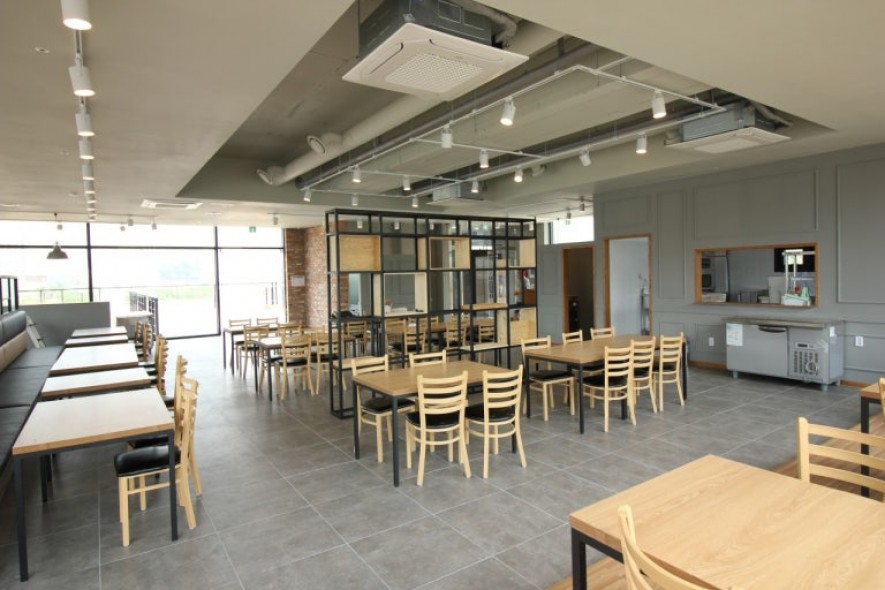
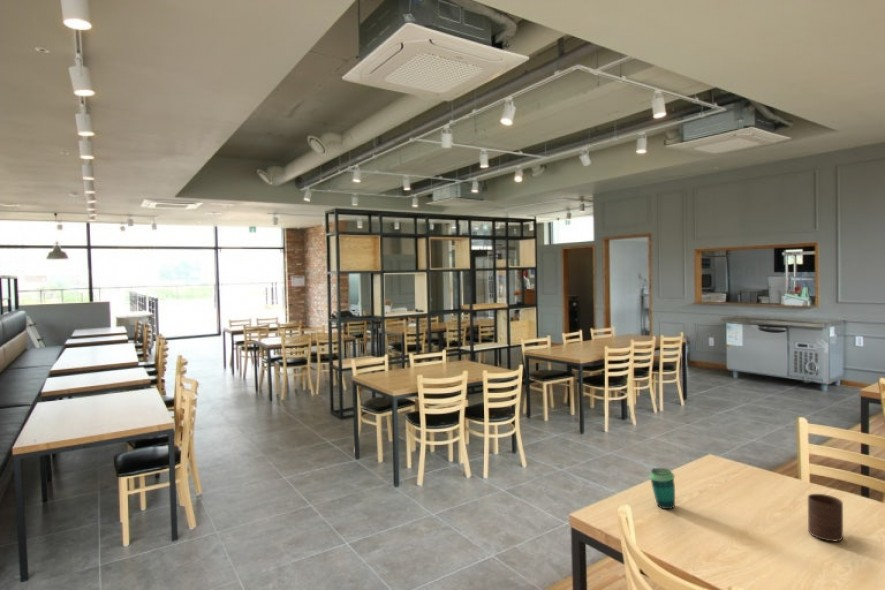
+ cup [807,493,844,542]
+ cup [648,467,676,510]
